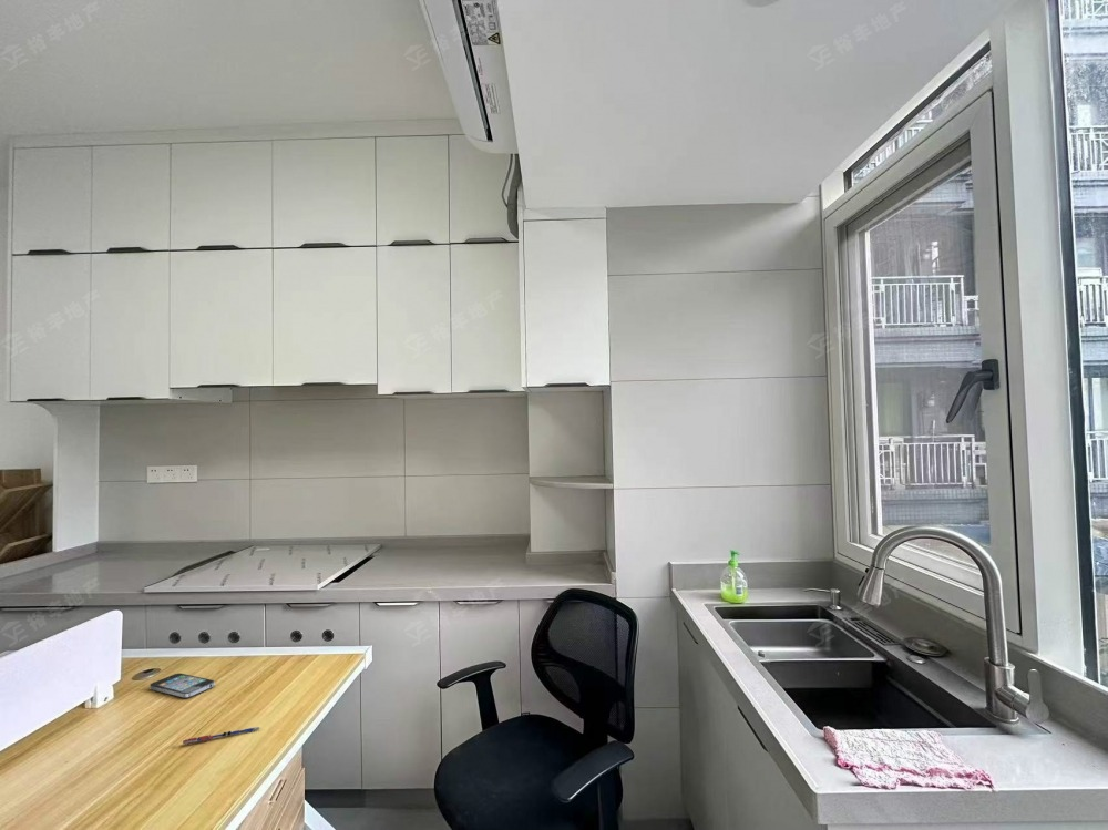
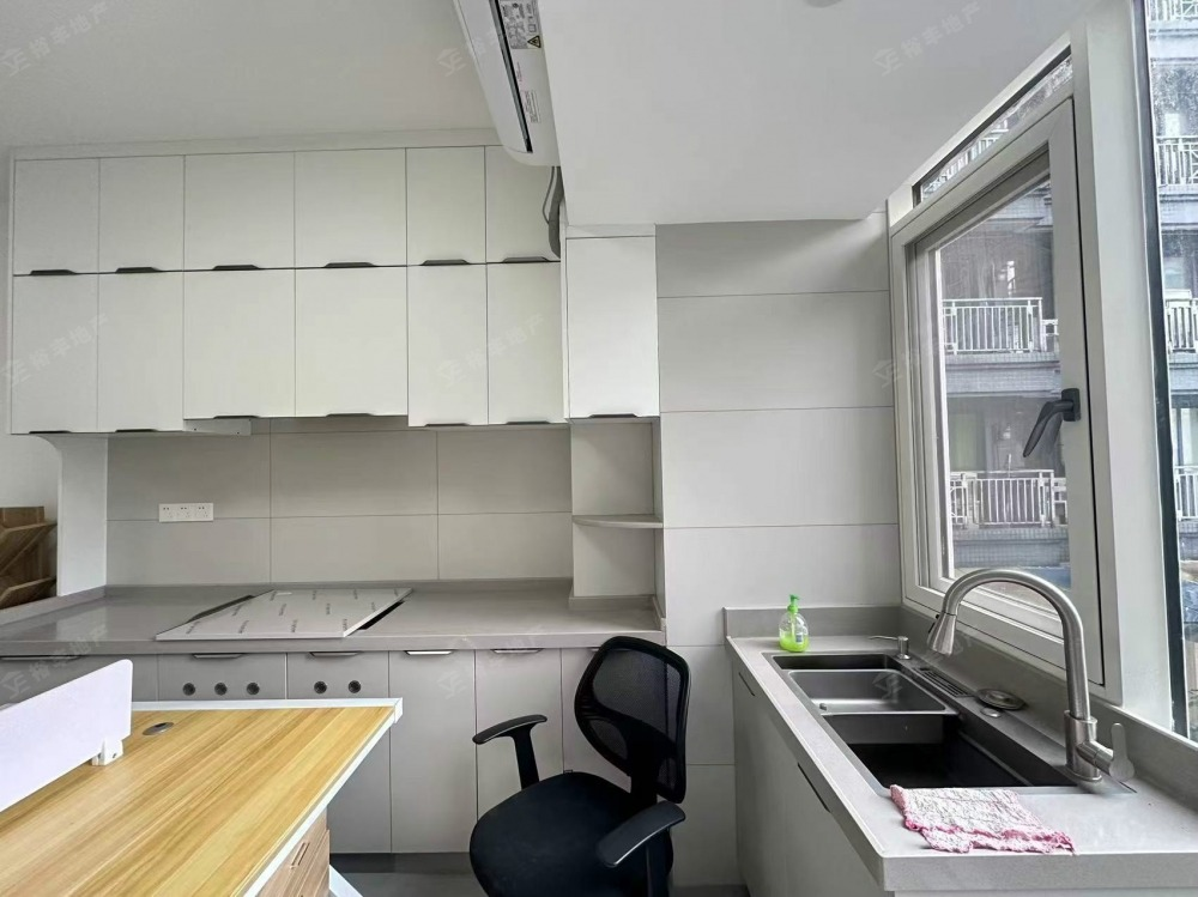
- pen [182,726,260,746]
- smartphone [148,673,215,699]
